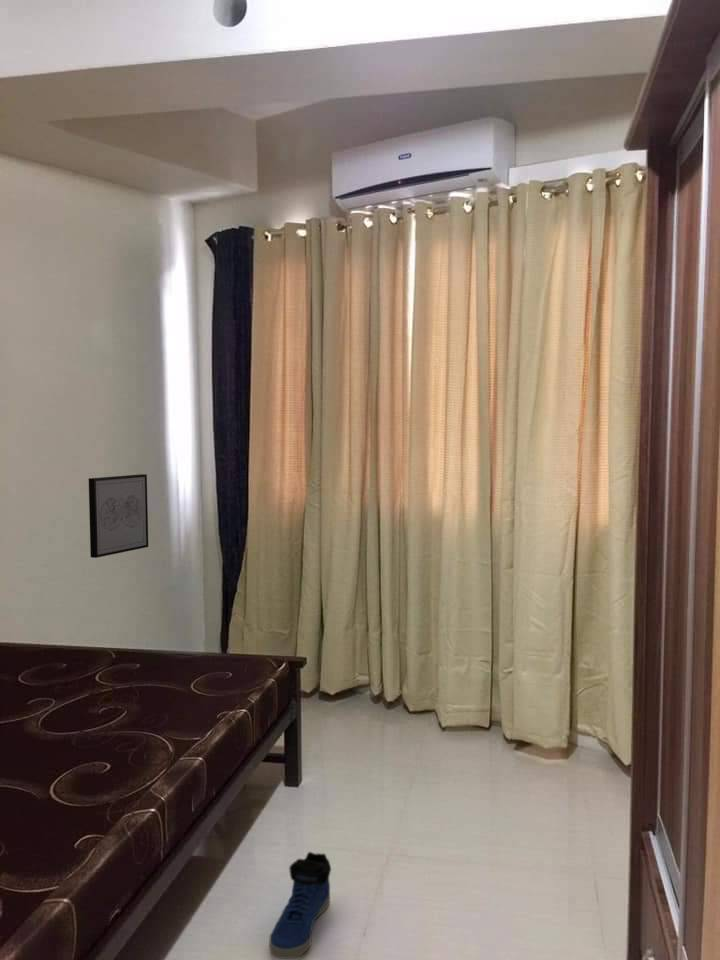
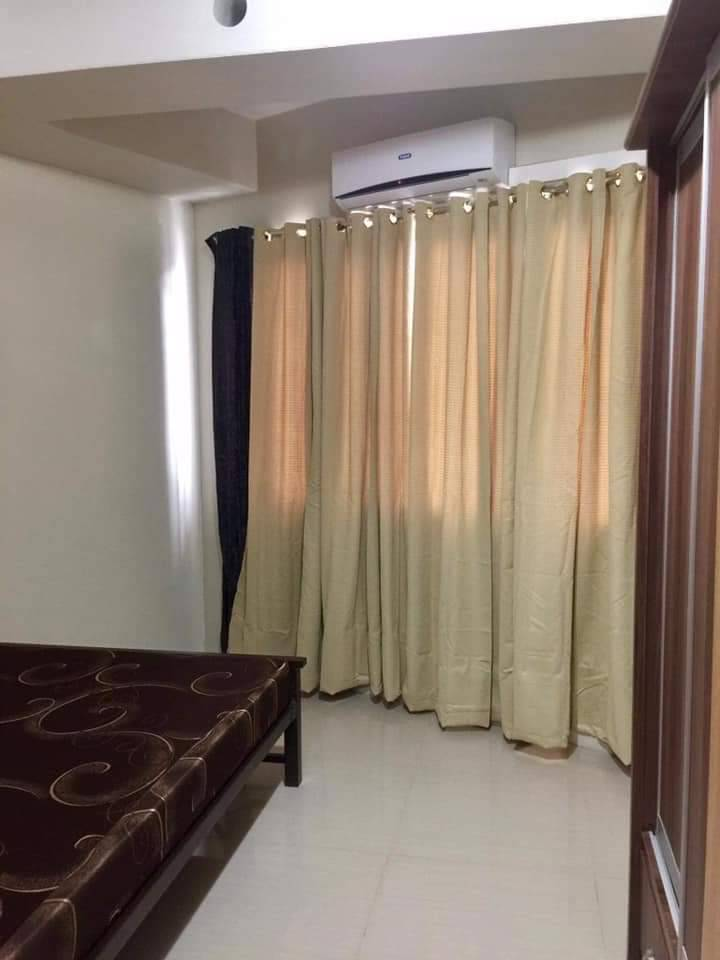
- wall art [88,473,149,559]
- sneaker [268,851,332,960]
